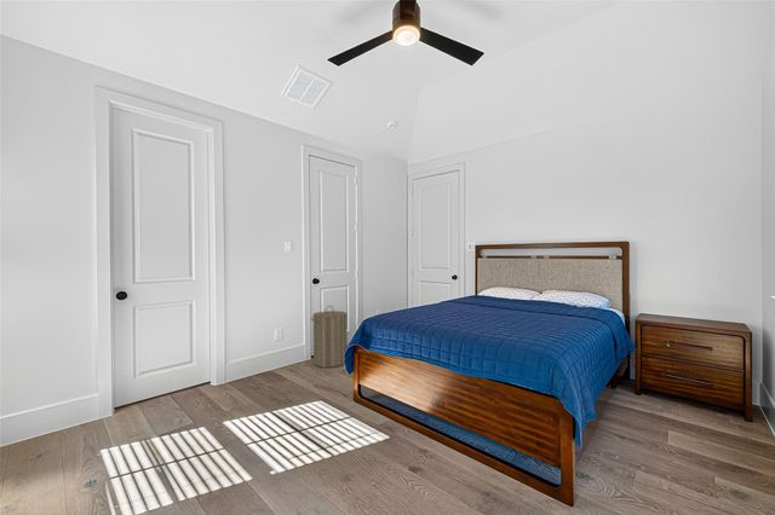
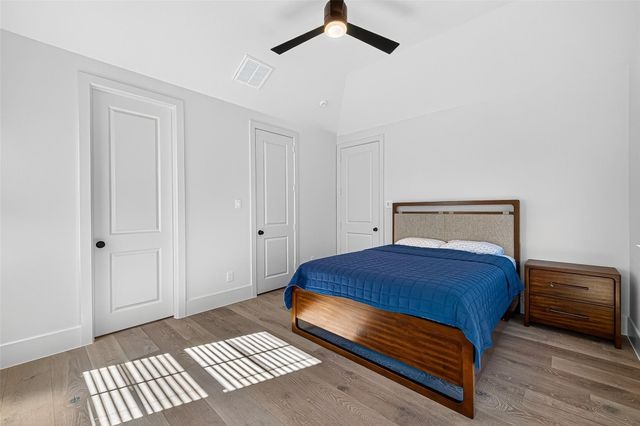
- laundry hamper [310,305,349,369]
